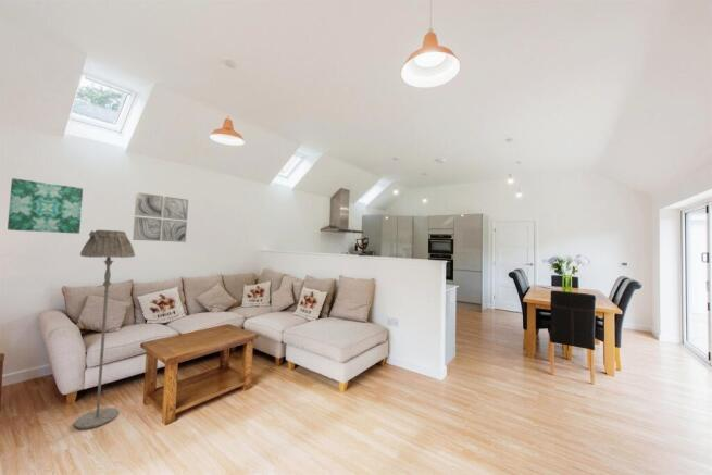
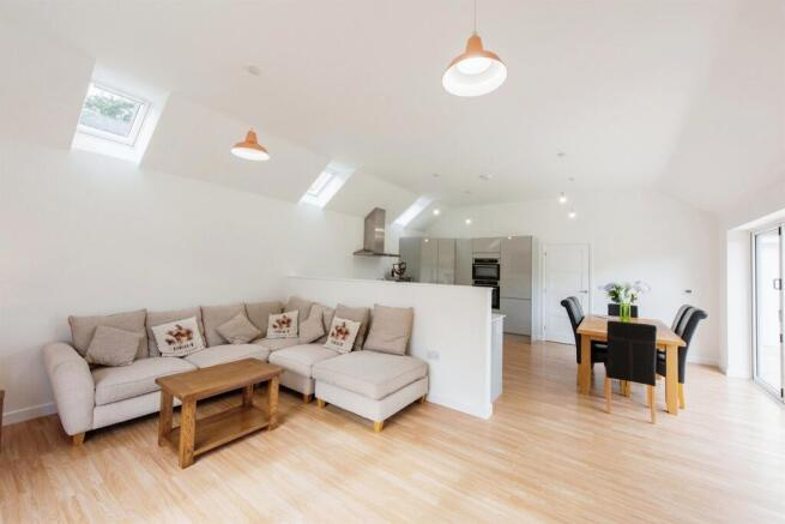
- floor lamp [73,228,136,430]
- wall art [132,191,189,243]
- wall art [7,177,84,235]
